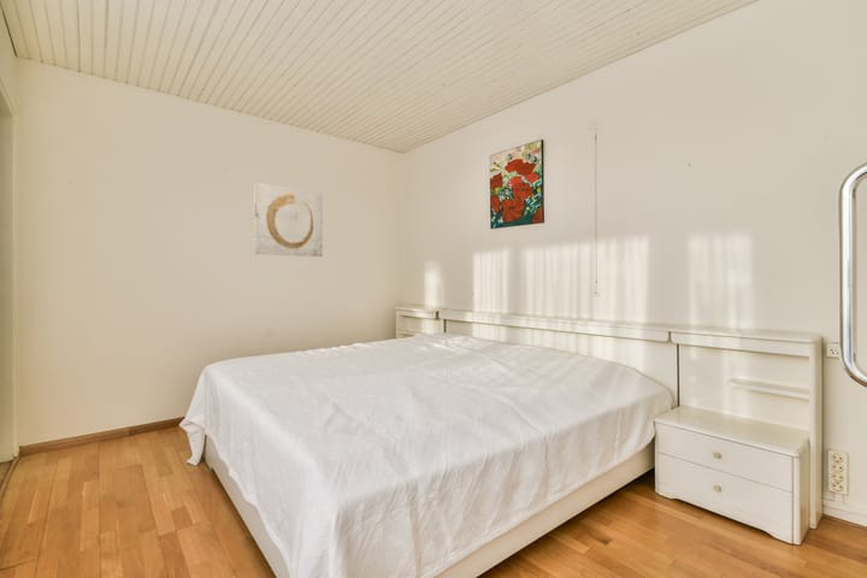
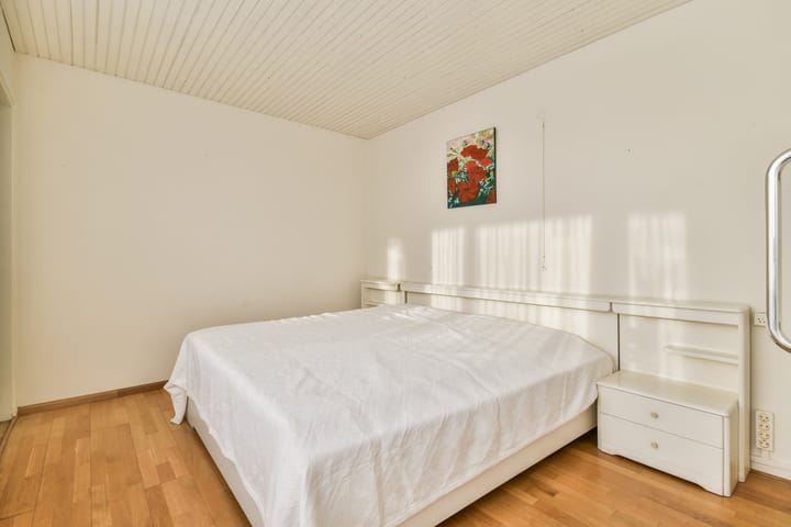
- wall art [253,182,324,258]
